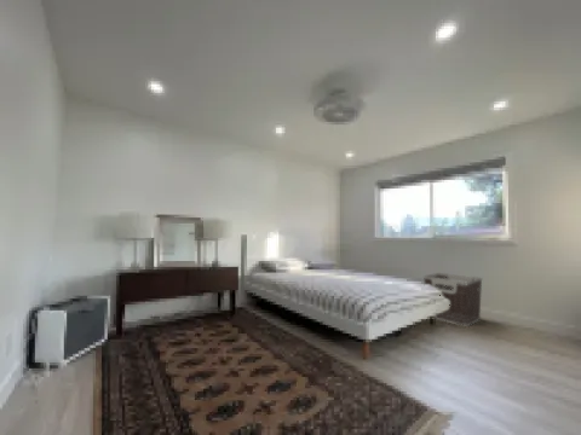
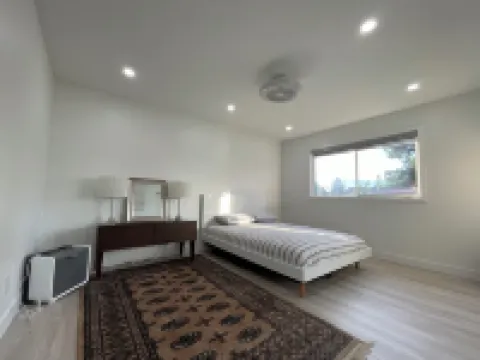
- clothes hamper [422,272,483,327]
